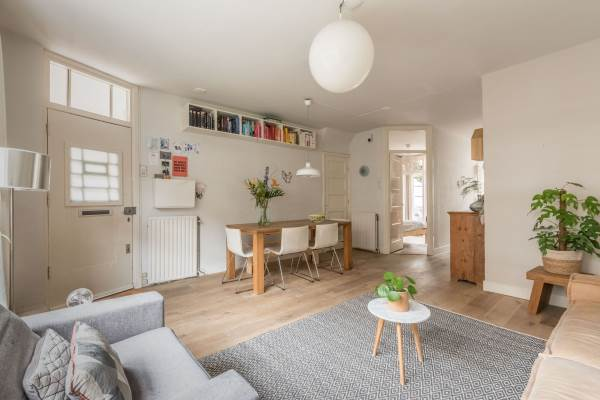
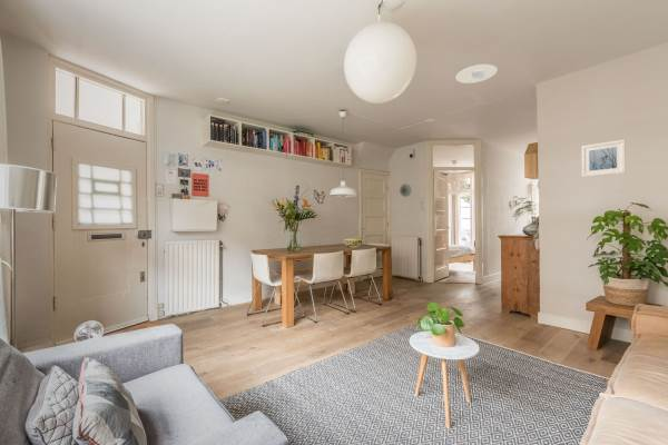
+ recessed light [455,63,499,85]
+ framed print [580,139,627,178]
